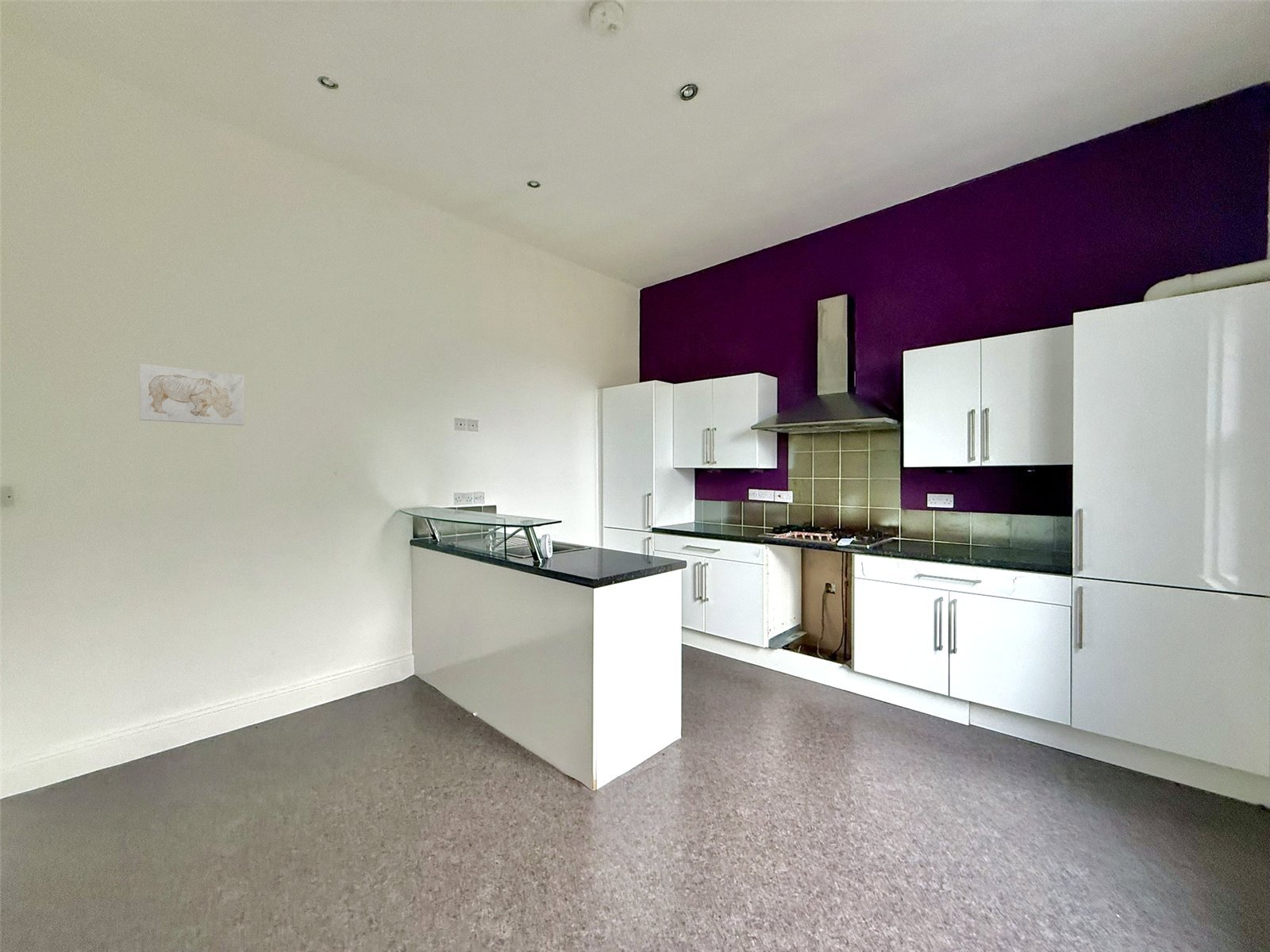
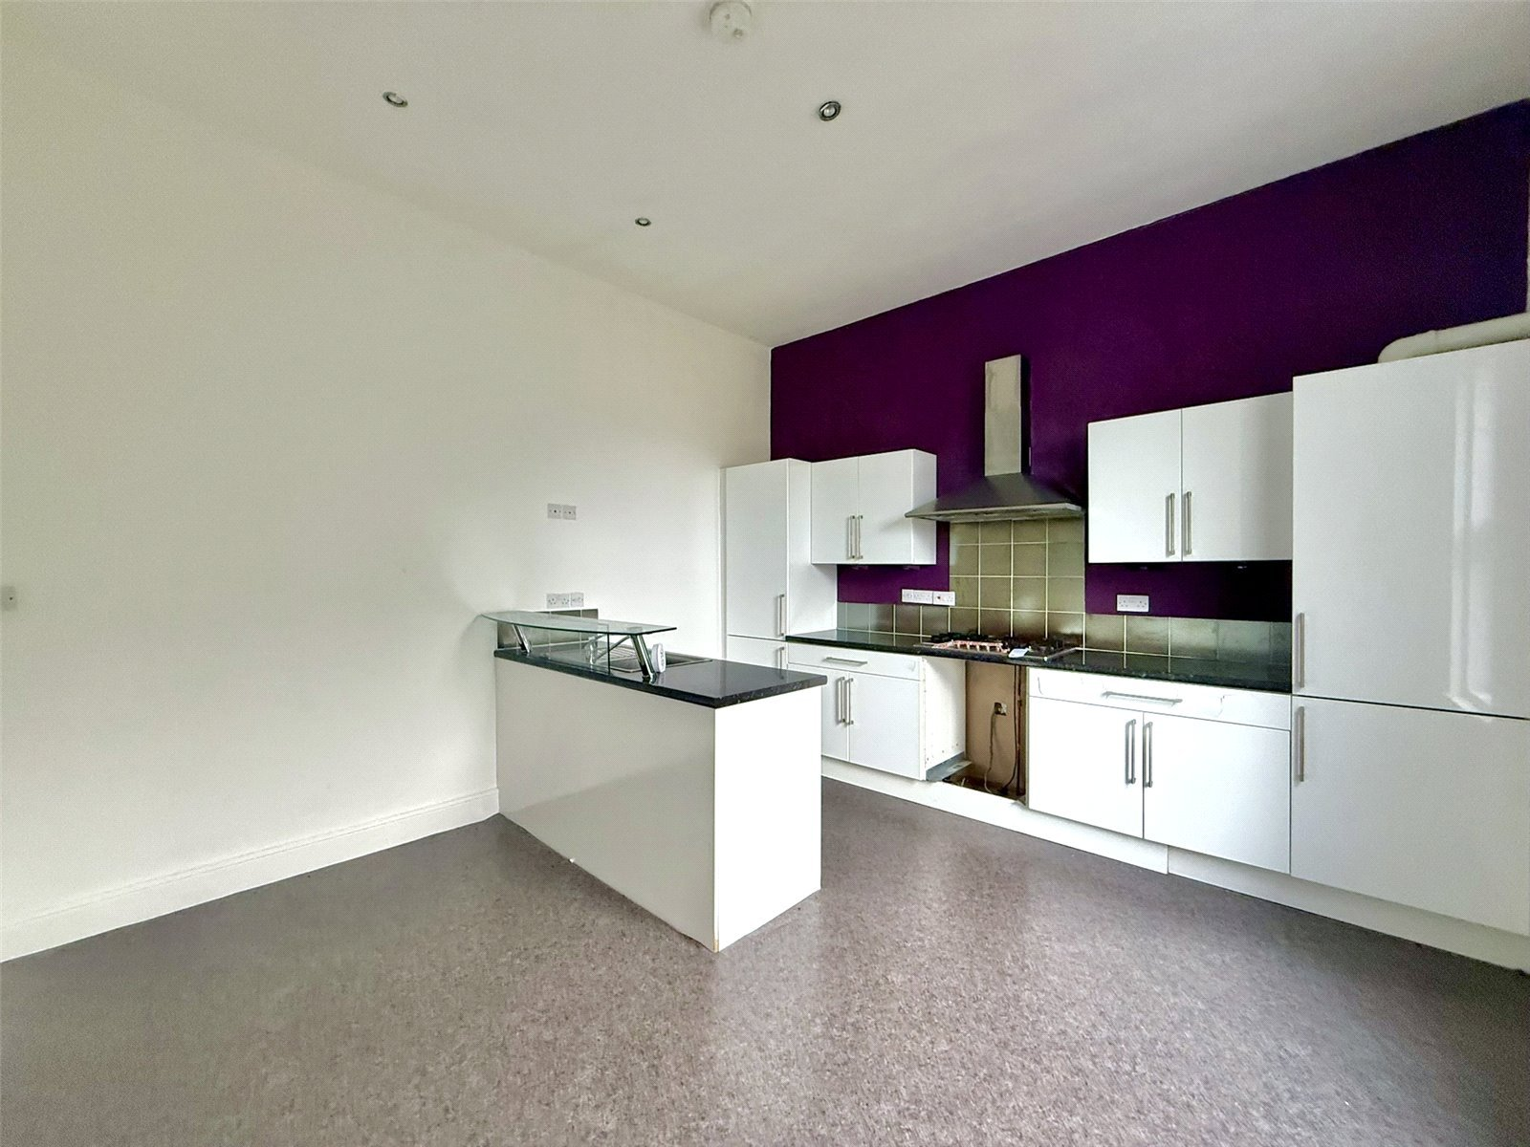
- wall art [138,363,245,426]
